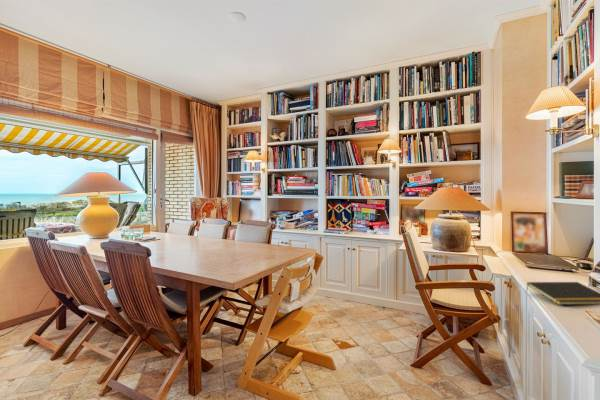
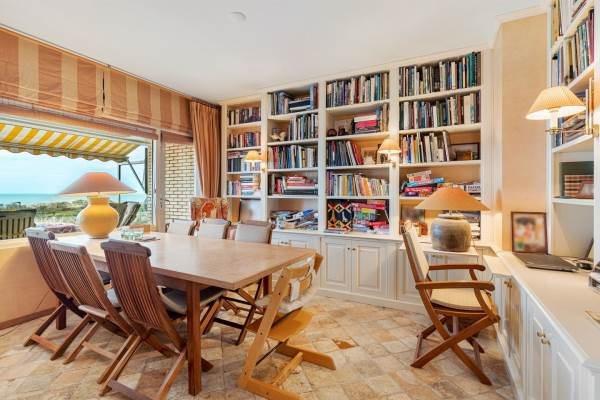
- notepad [525,281,600,306]
